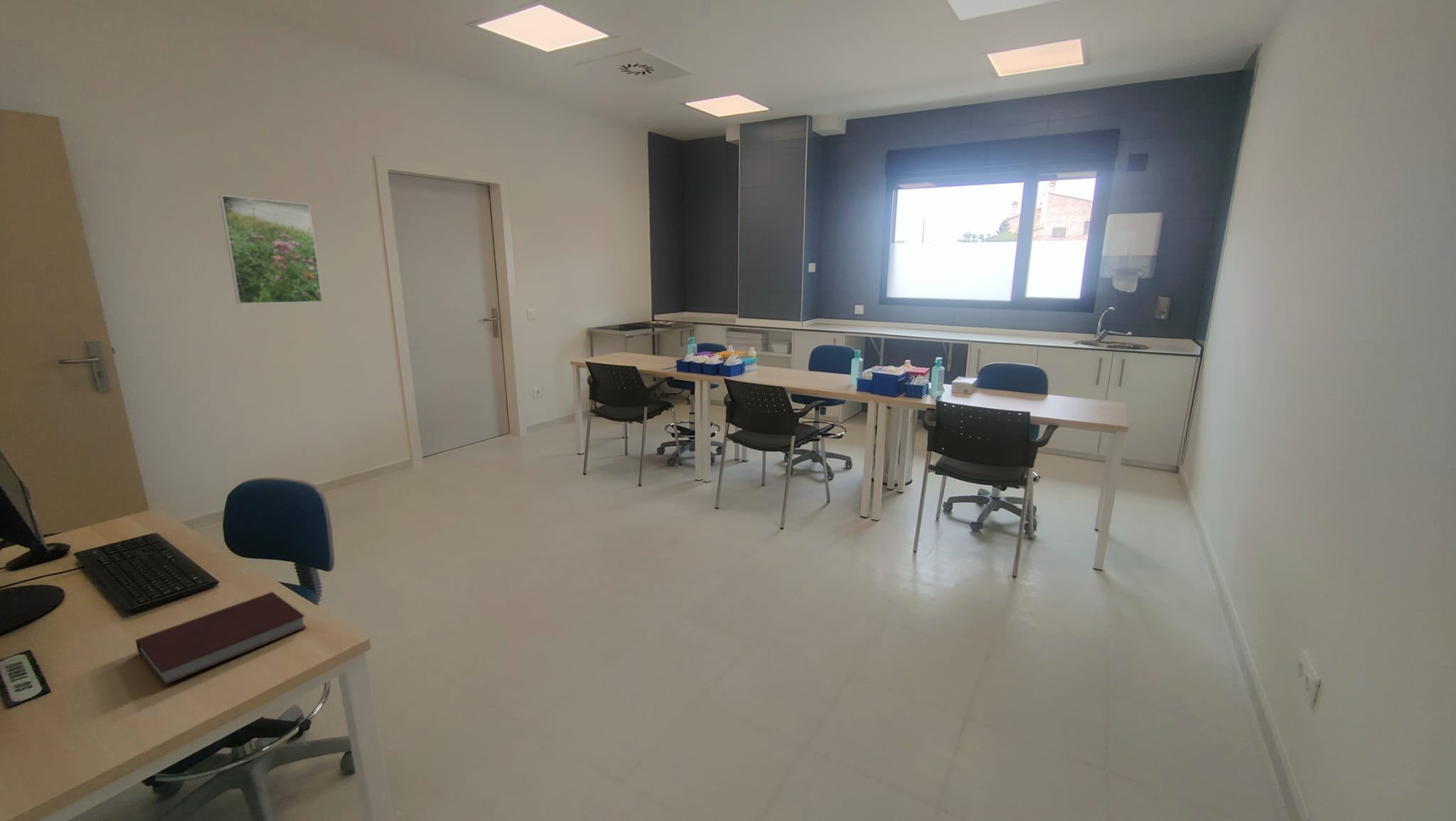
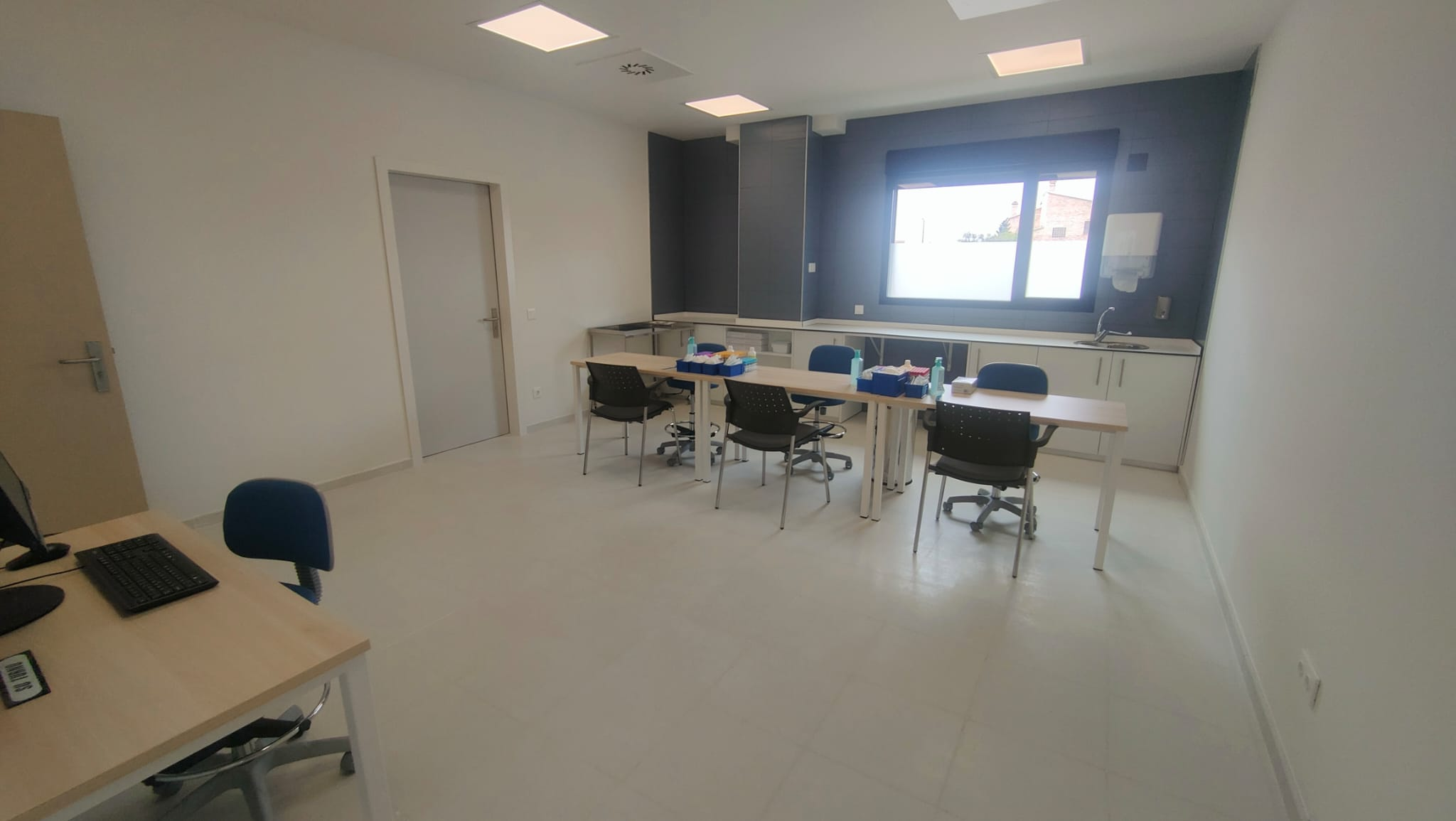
- notebook [135,591,308,686]
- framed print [218,195,323,305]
